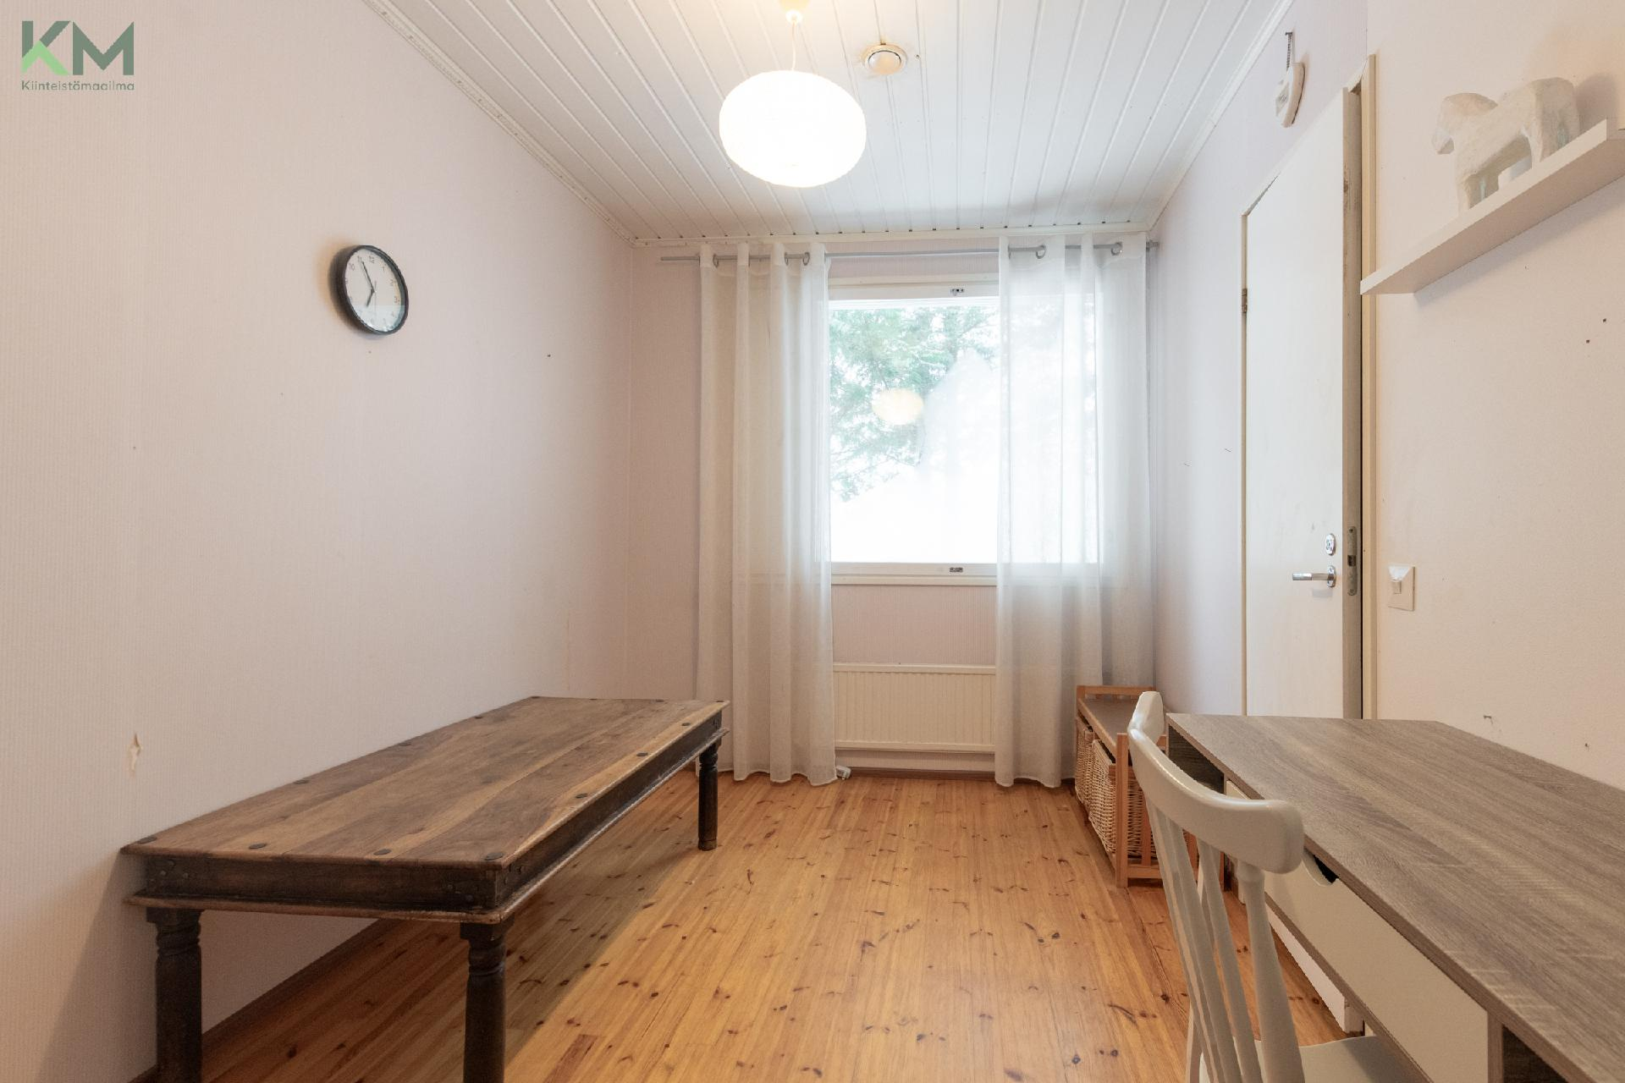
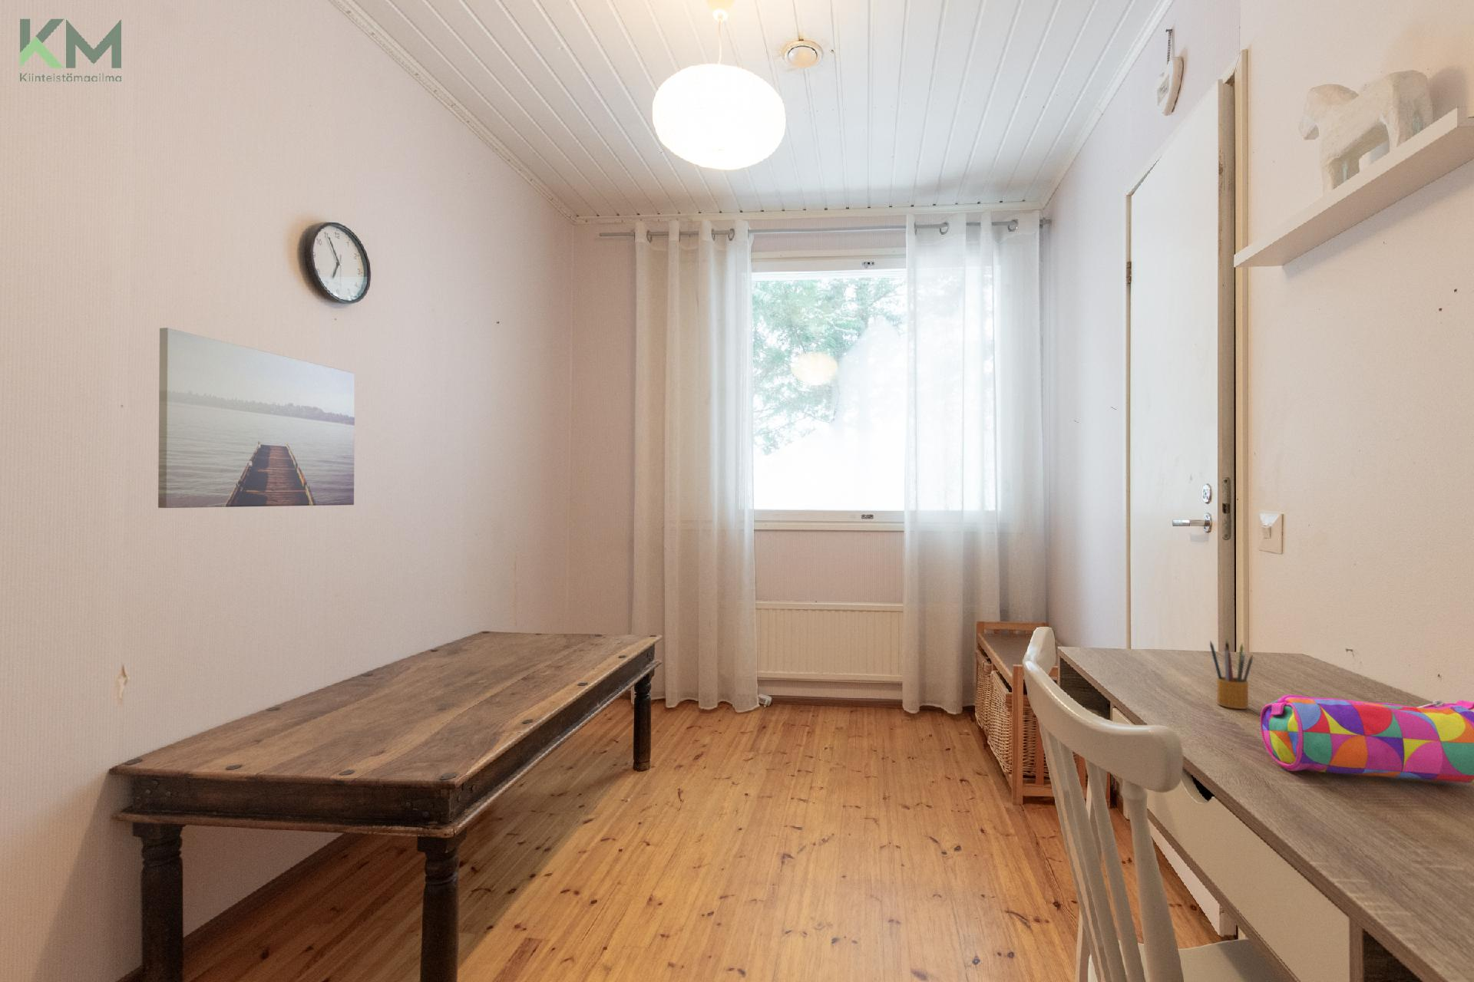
+ pencil box [1210,638,1254,709]
+ pencil case [1260,694,1474,784]
+ wall art [158,327,355,509]
